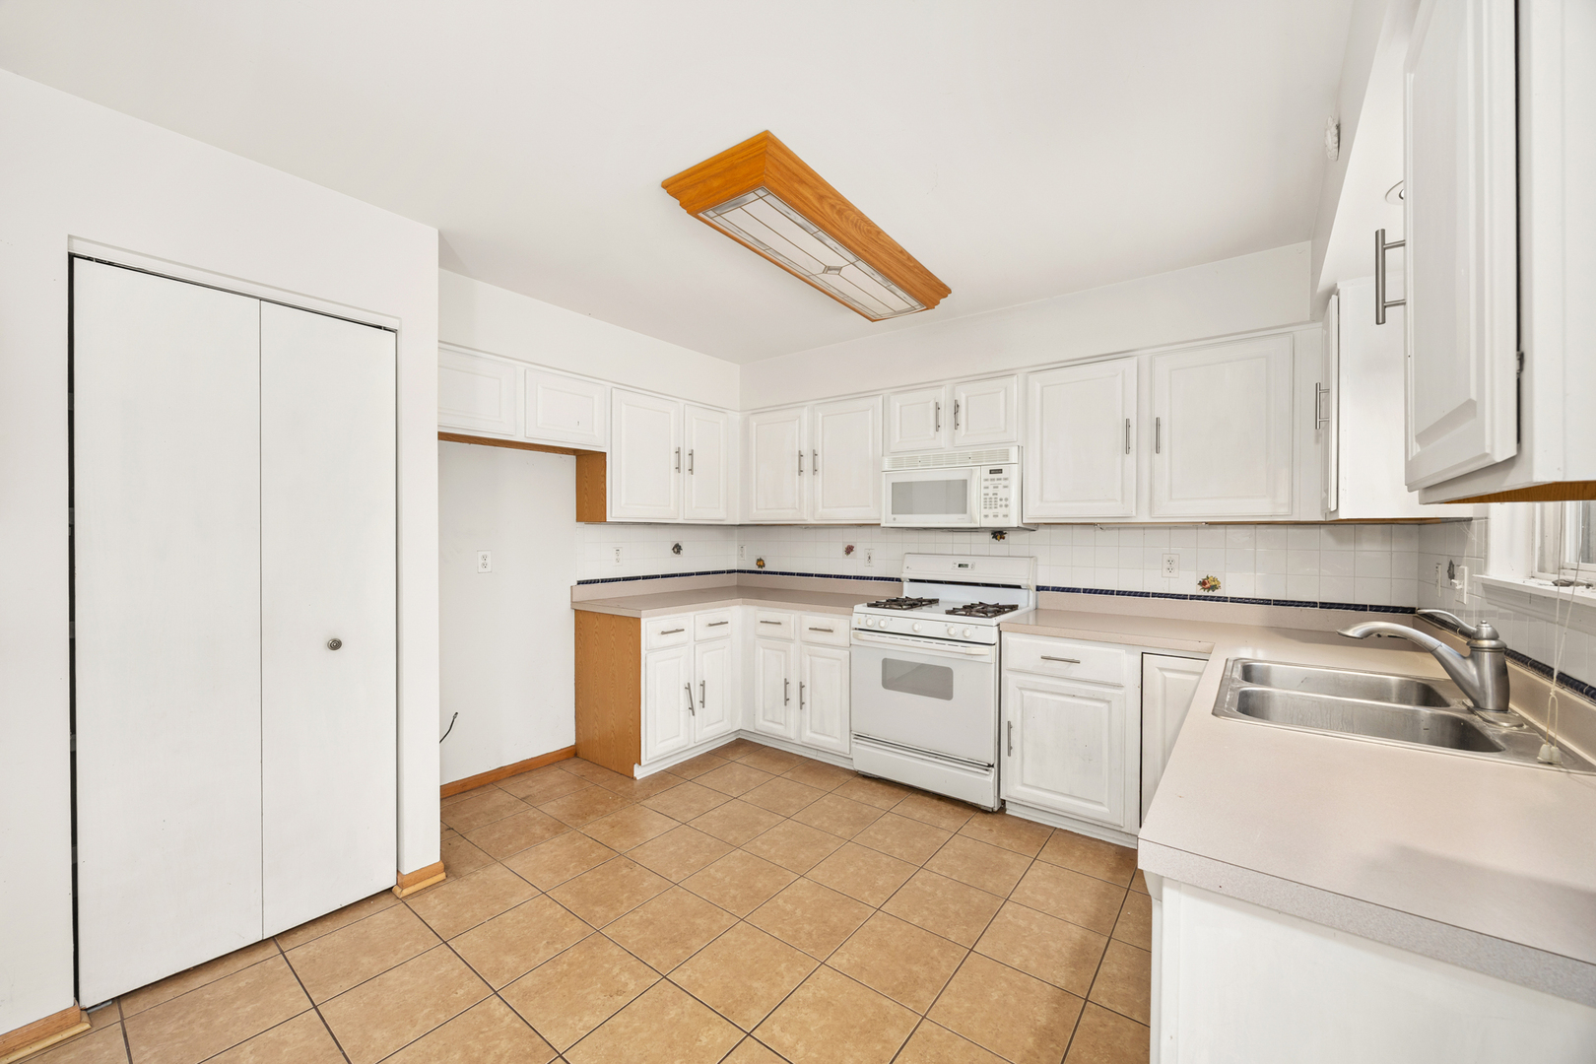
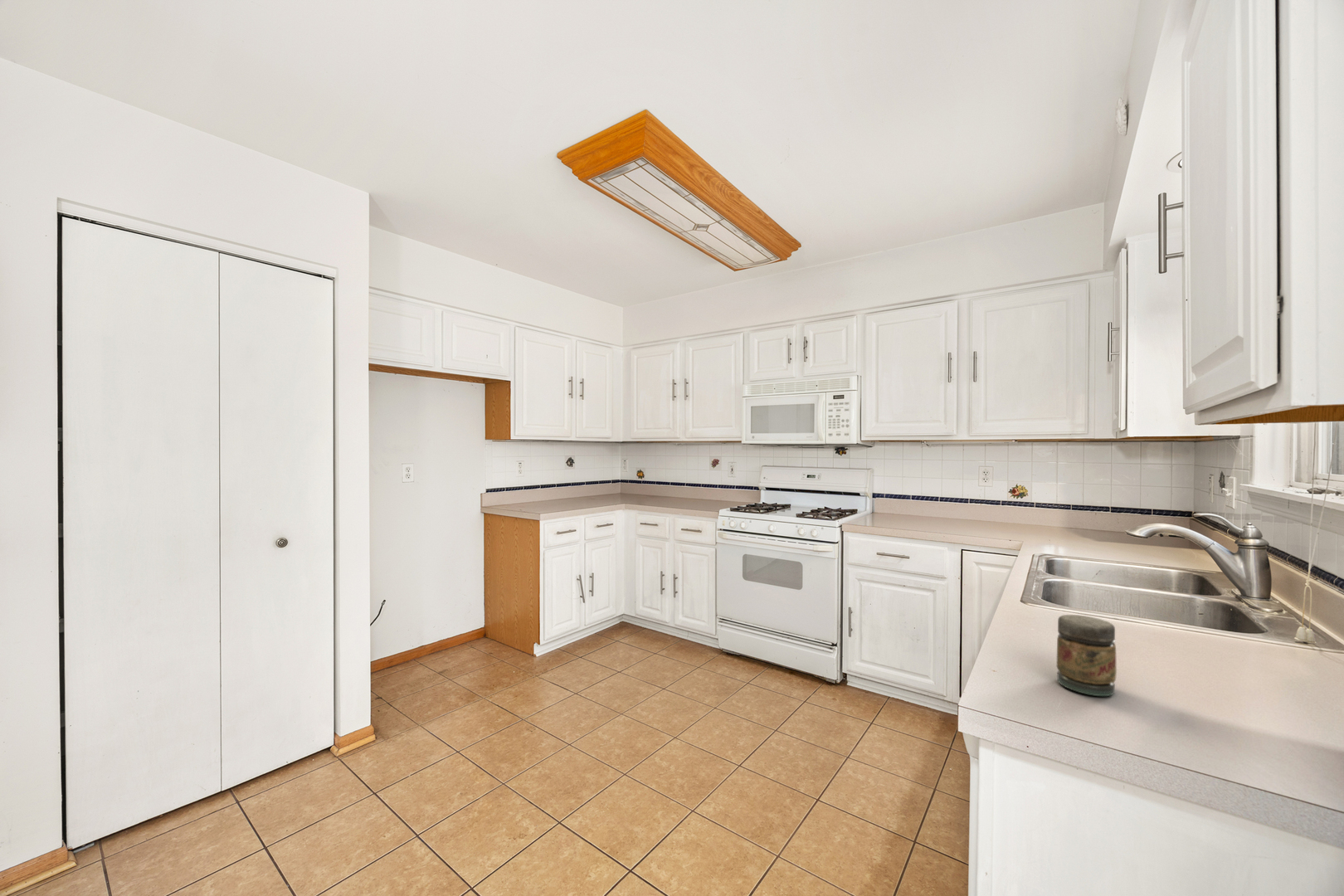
+ jar [1056,614,1118,697]
